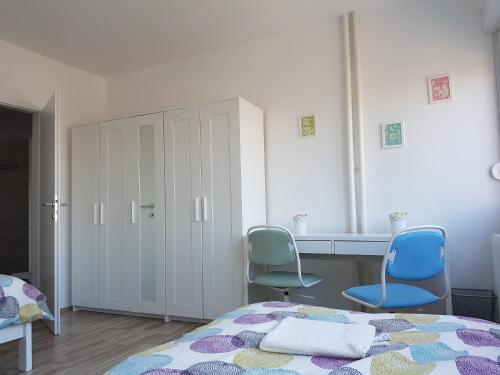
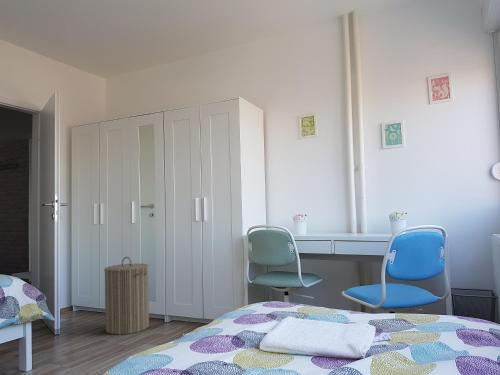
+ laundry hamper [103,256,150,336]
